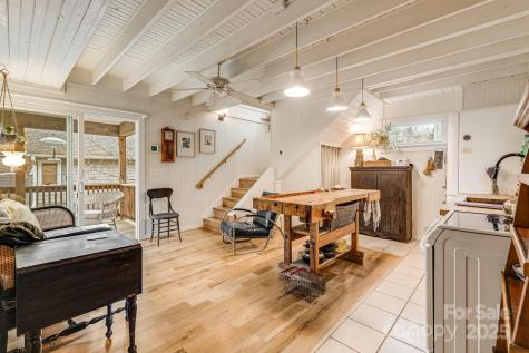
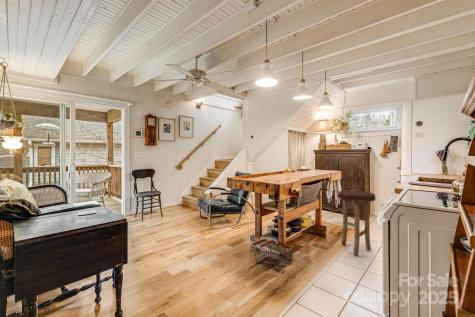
+ stool [336,190,376,257]
